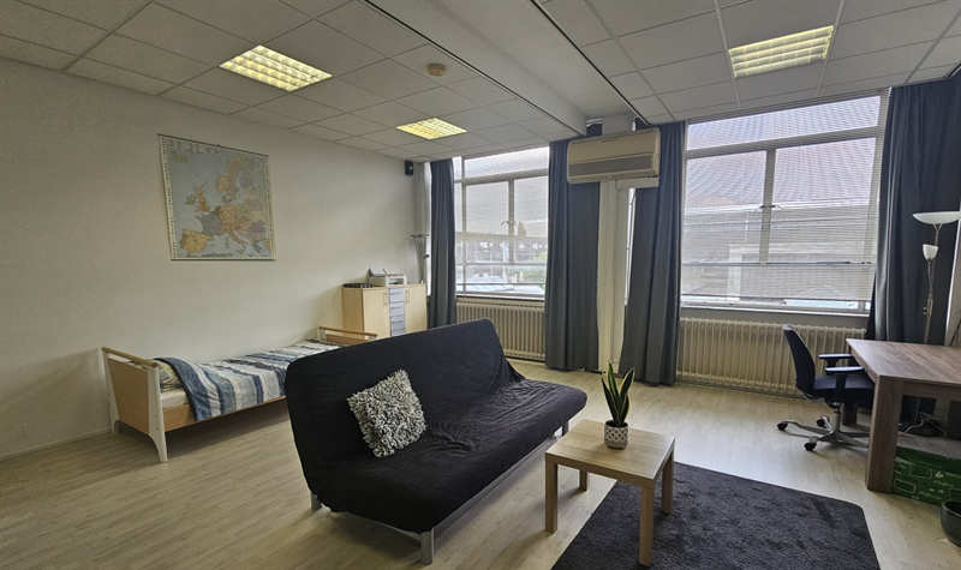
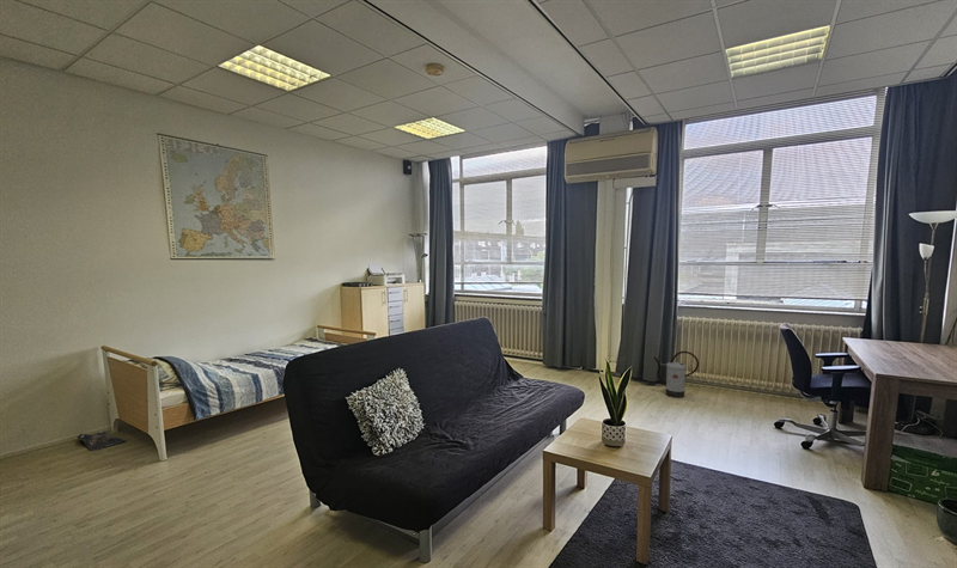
+ bag [75,430,128,452]
+ watering can [653,350,700,399]
